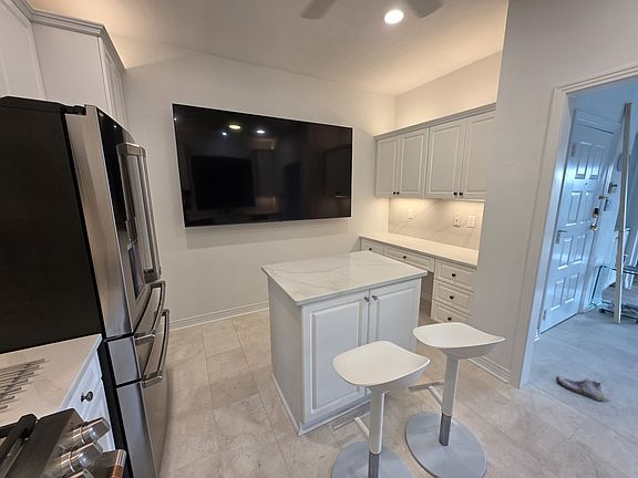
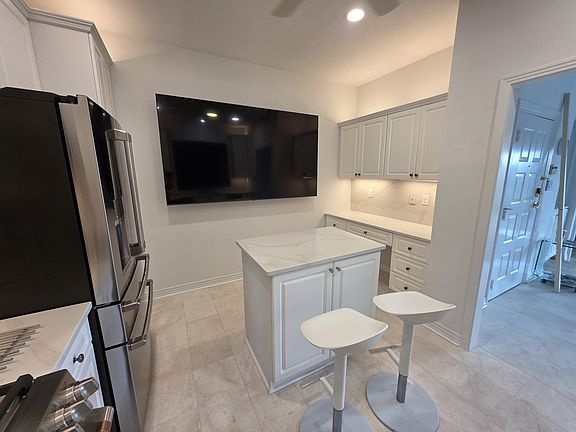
- shoe [555,375,605,402]
